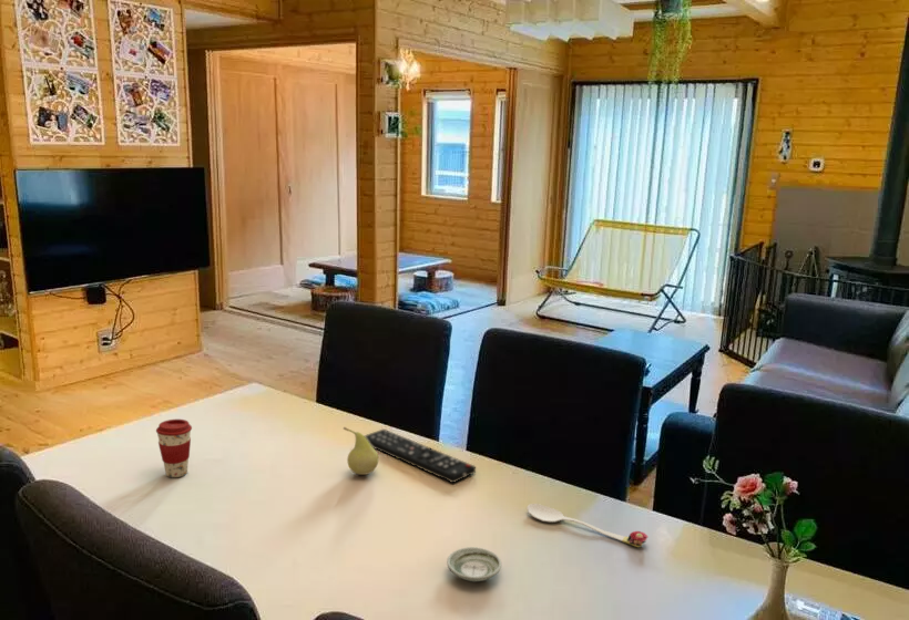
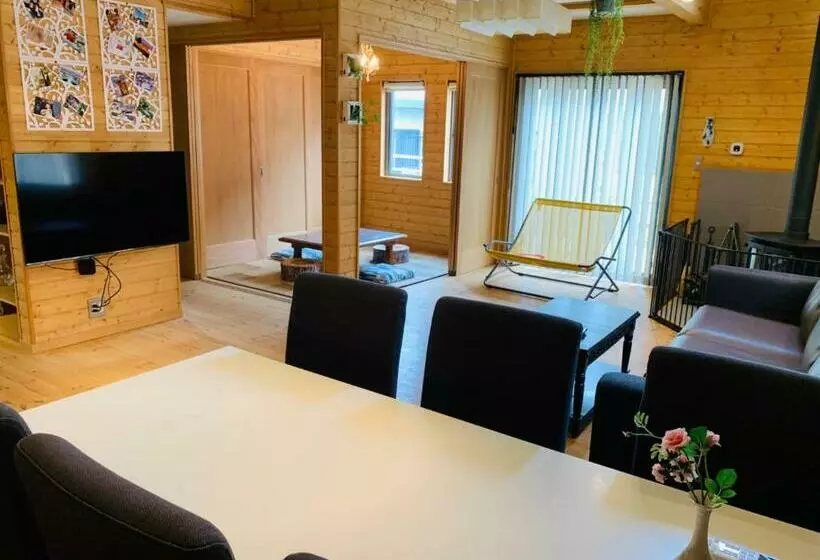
- saucer [446,546,503,582]
- spoon [525,503,648,548]
- fruit [343,426,379,476]
- remote control [364,428,477,484]
- coffee cup [155,418,193,478]
